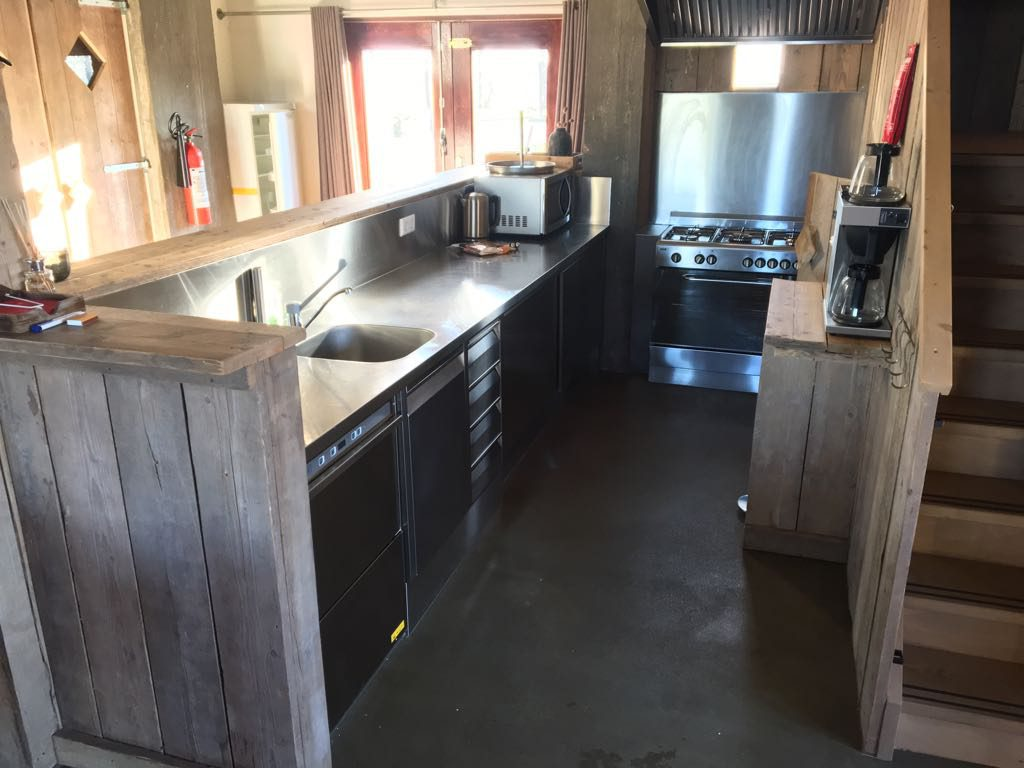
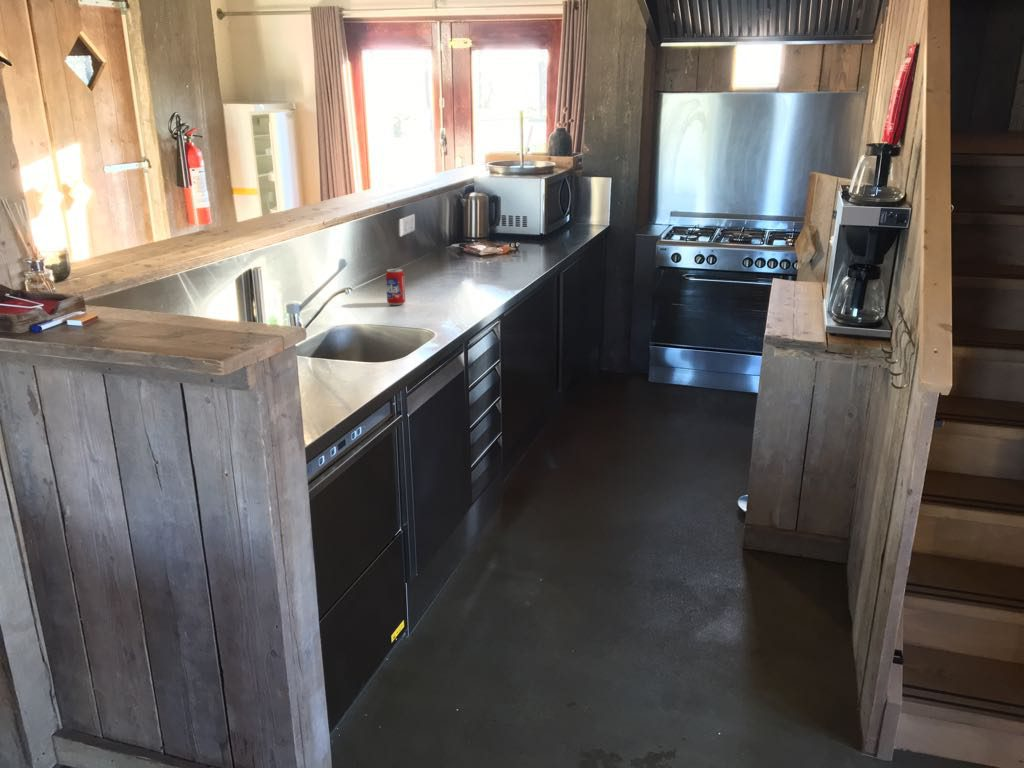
+ beverage can [385,268,406,306]
